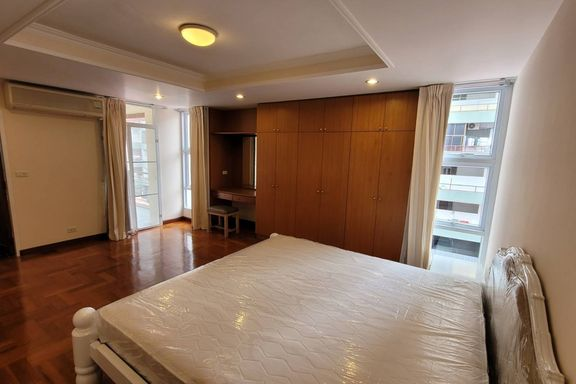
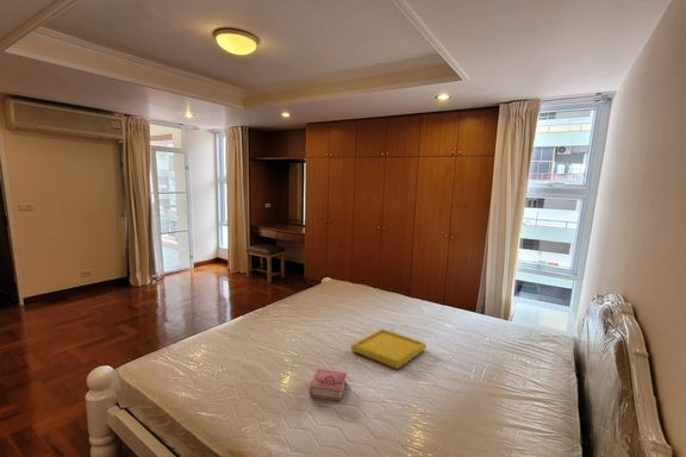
+ serving tray [349,327,428,370]
+ book [308,368,348,402]
